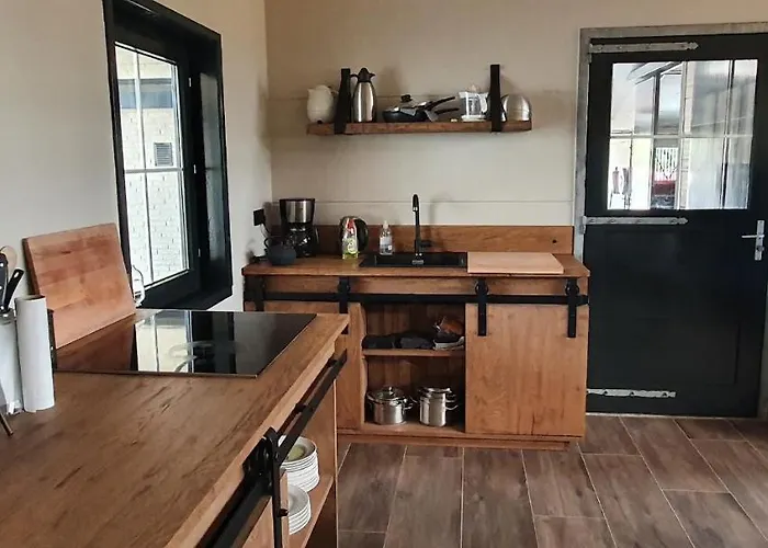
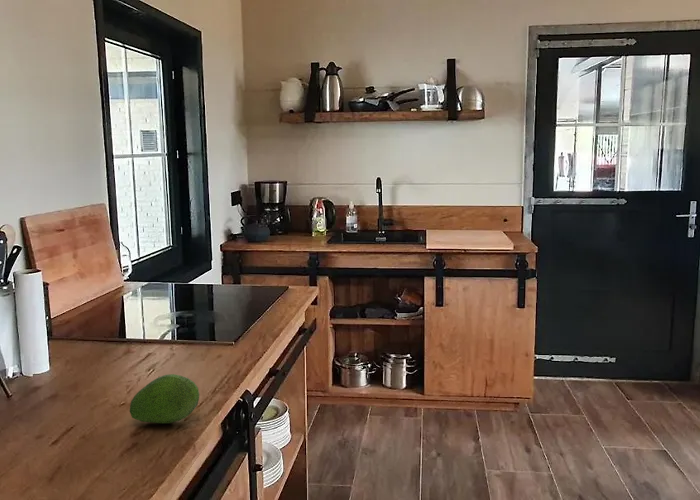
+ fruit [128,373,200,424]
